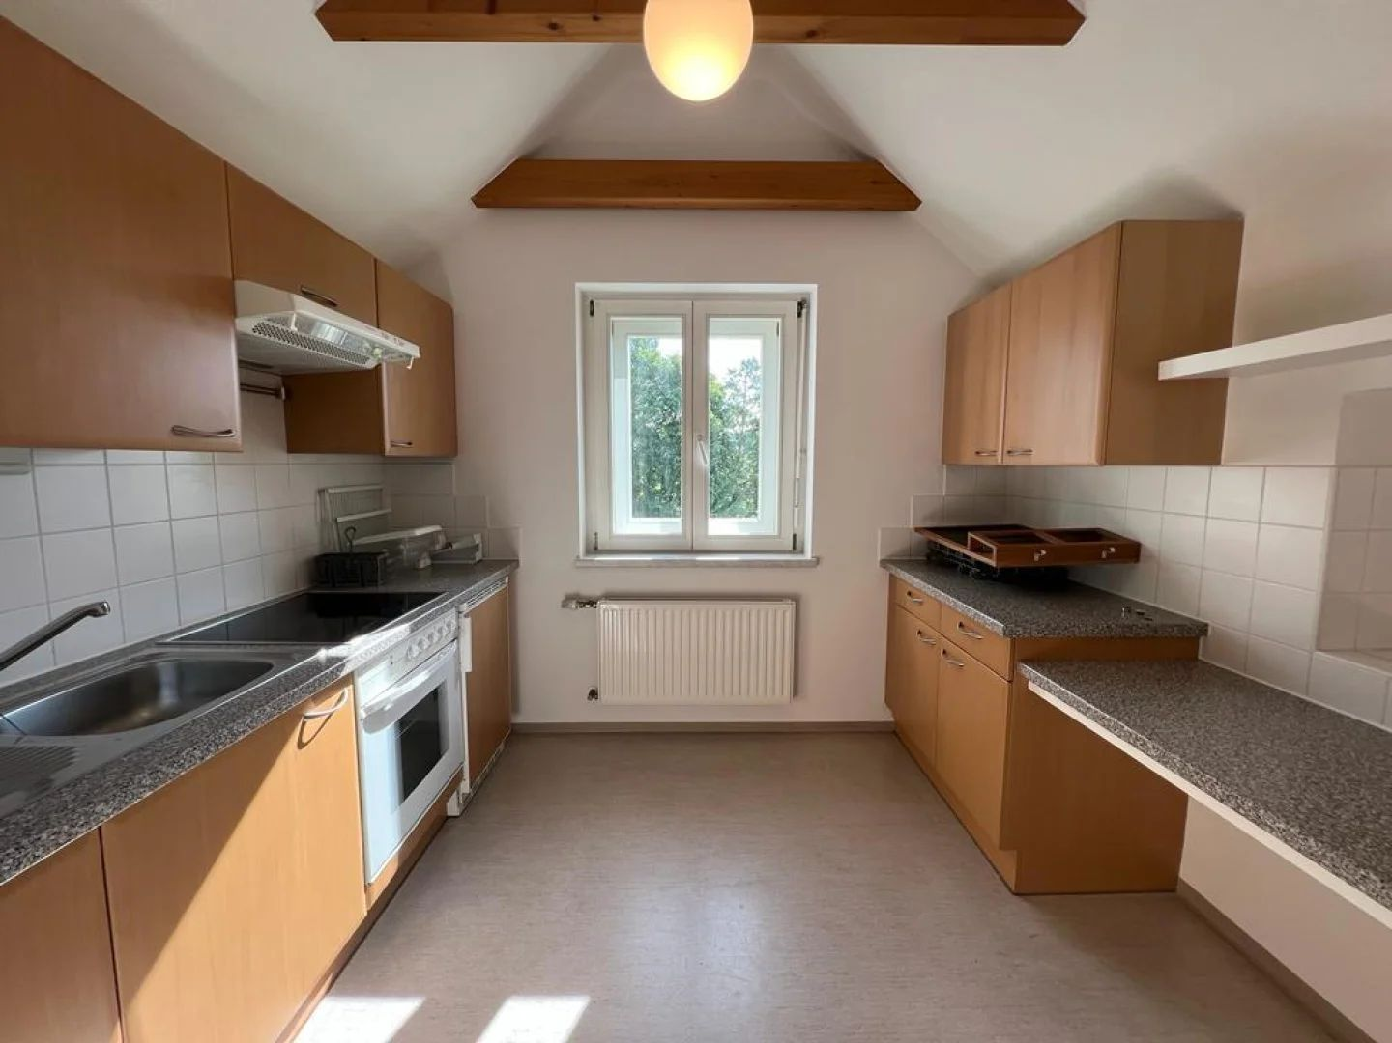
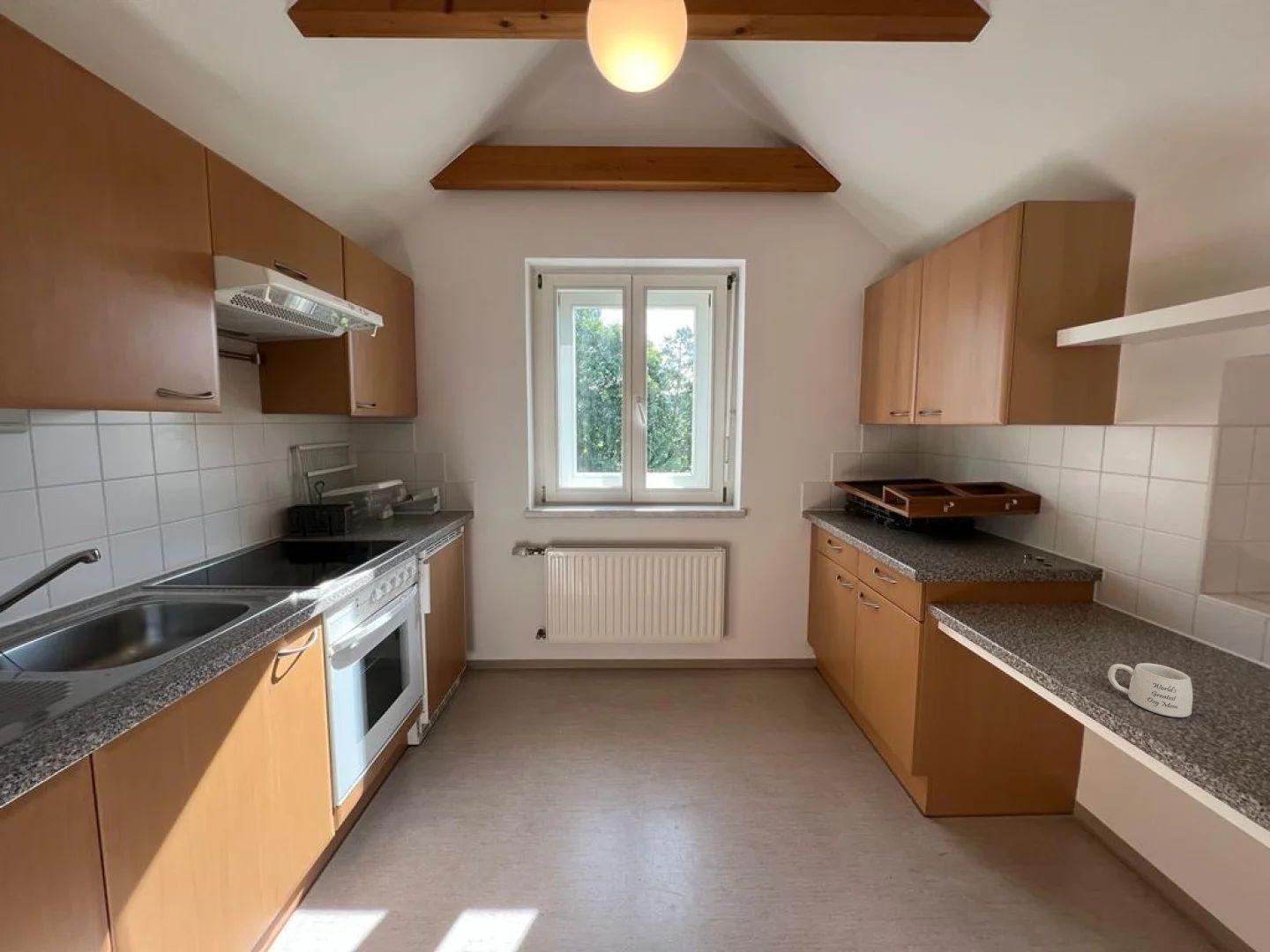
+ mug [1107,662,1194,718]
